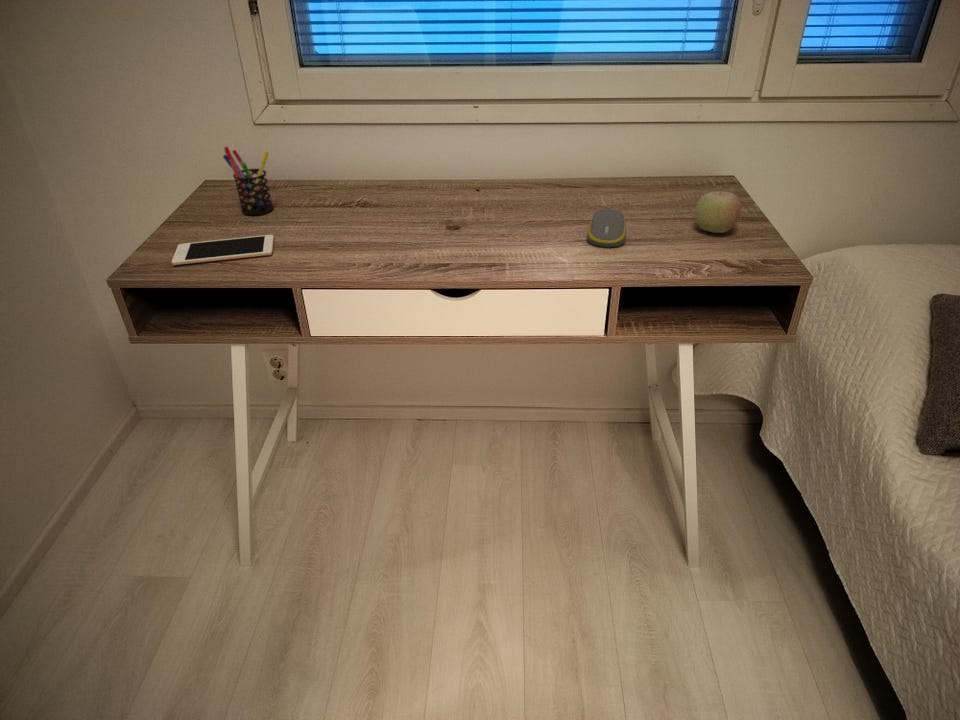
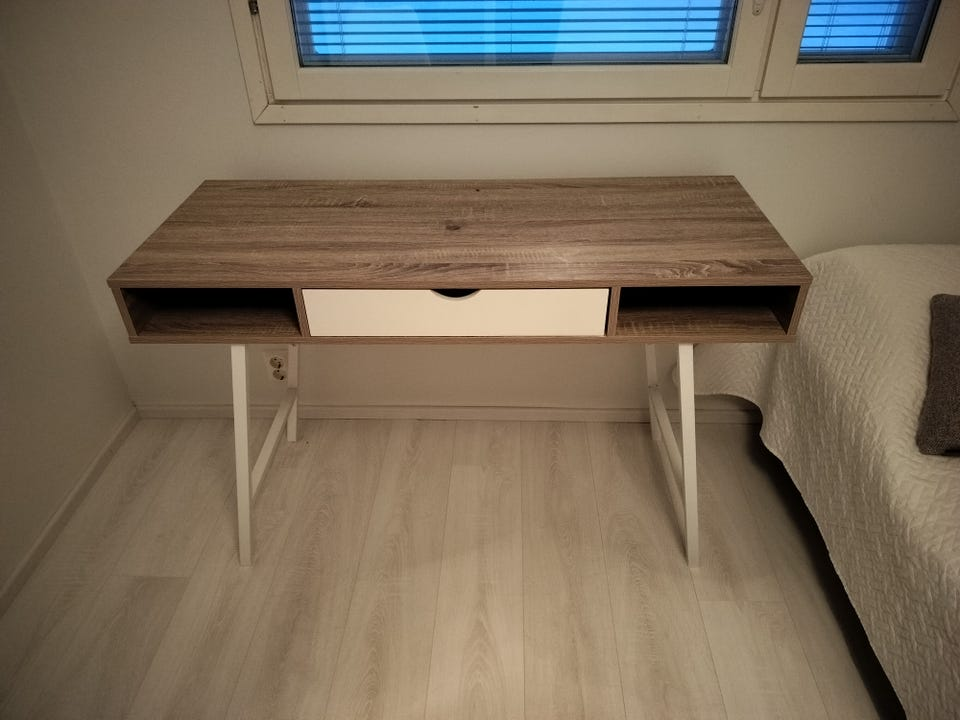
- pen holder [222,145,274,216]
- fruit [694,186,742,234]
- cell phone [171,234,275,266]
- computer mouse [586,208,627,248]
